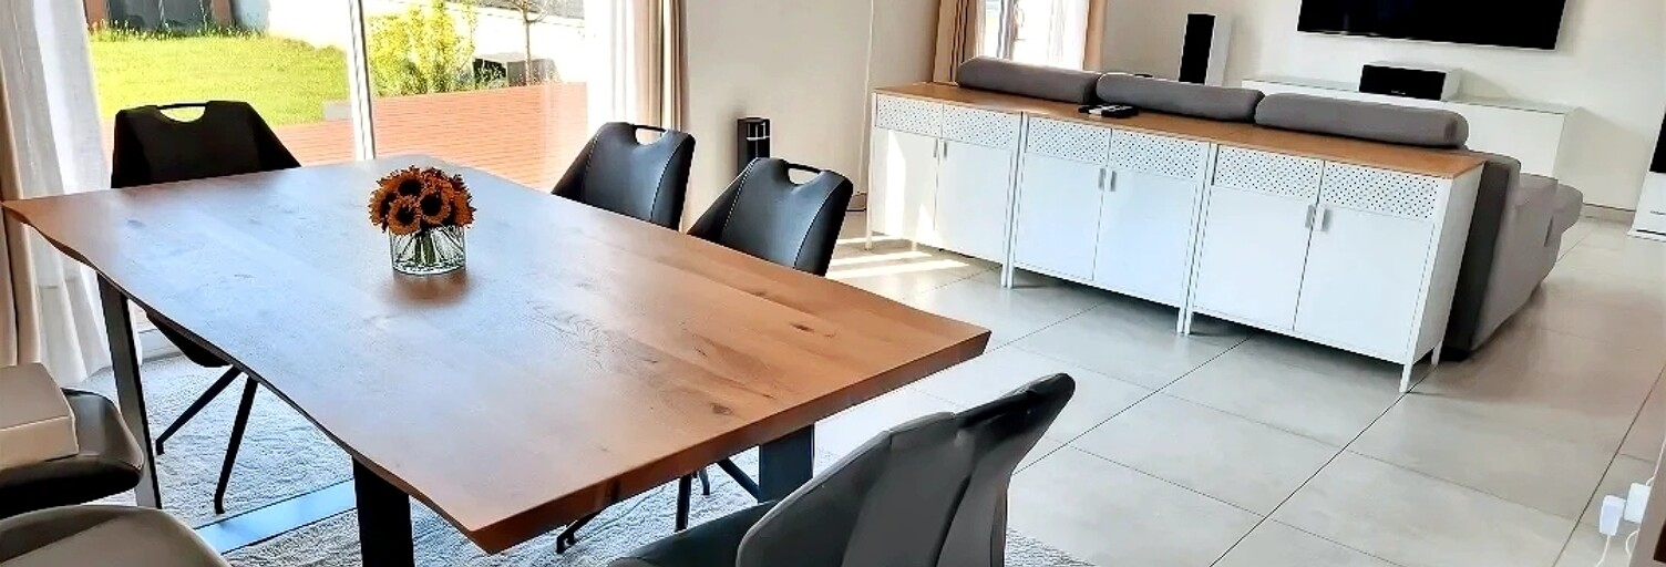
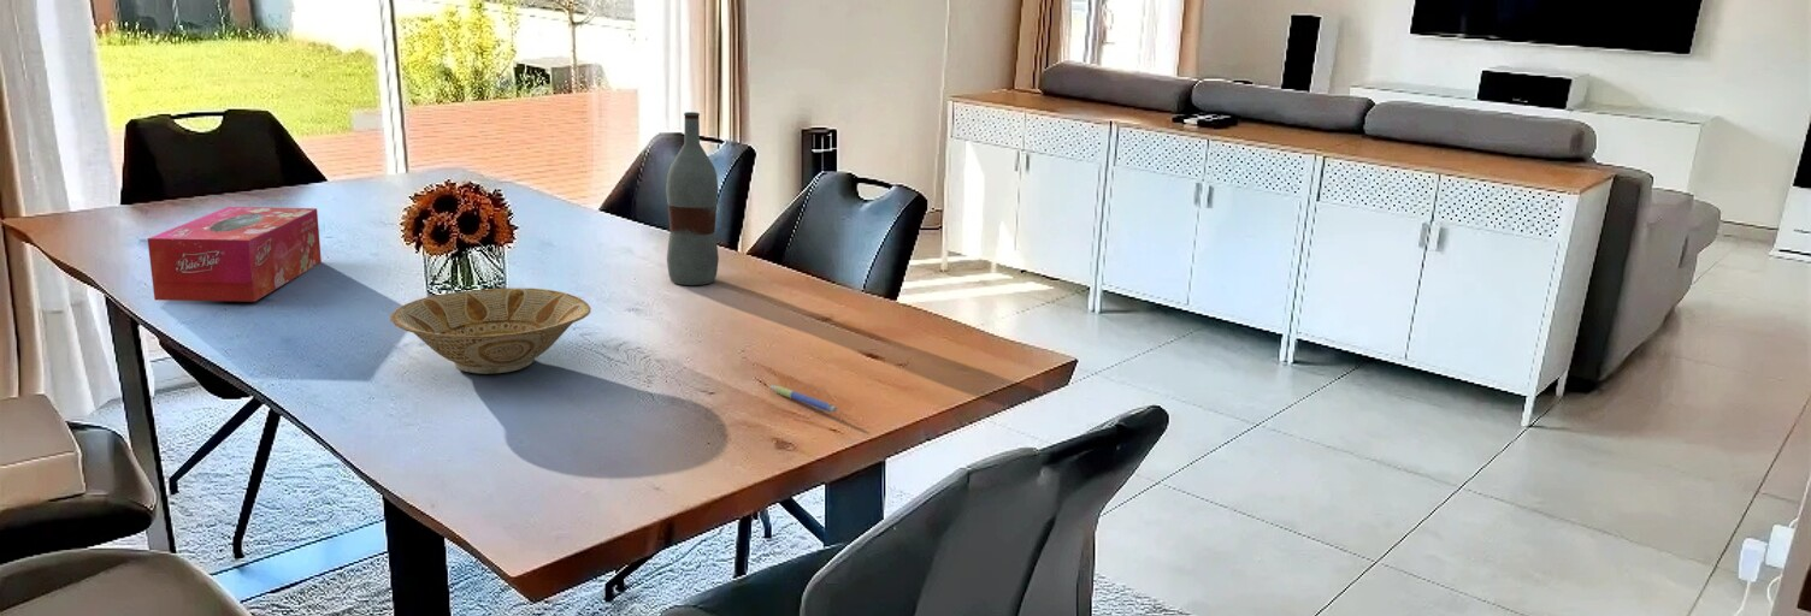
+ bottle [665,111,720,286]
+ bowl [389,286,592,375]
+ pen [768,384,838,414]
+ tissue box [147,206,323,303]
